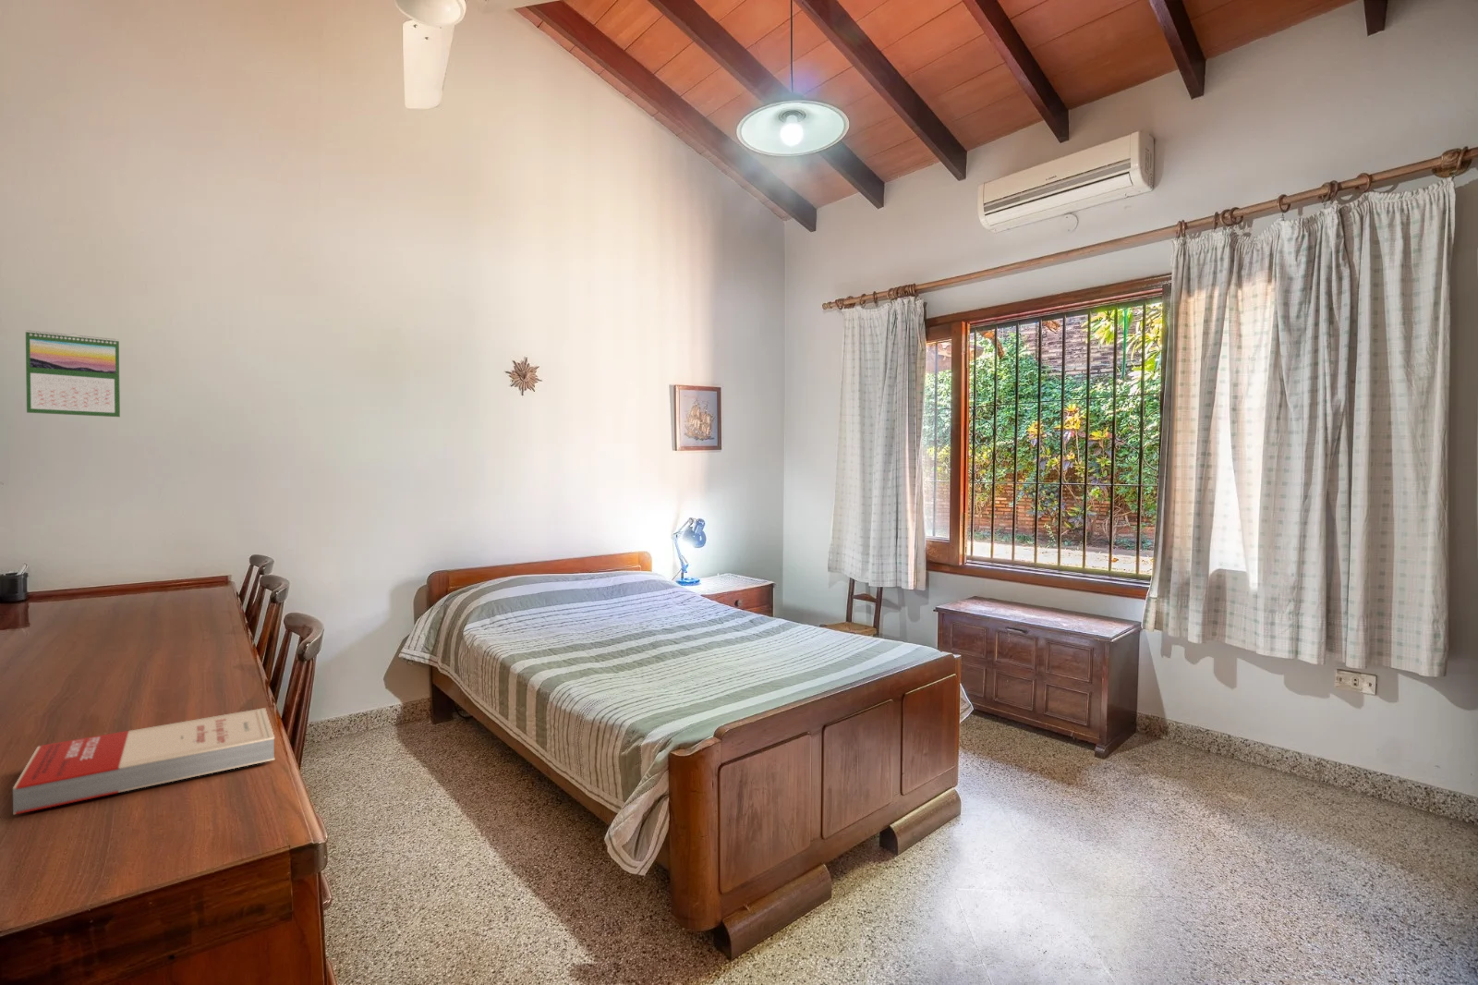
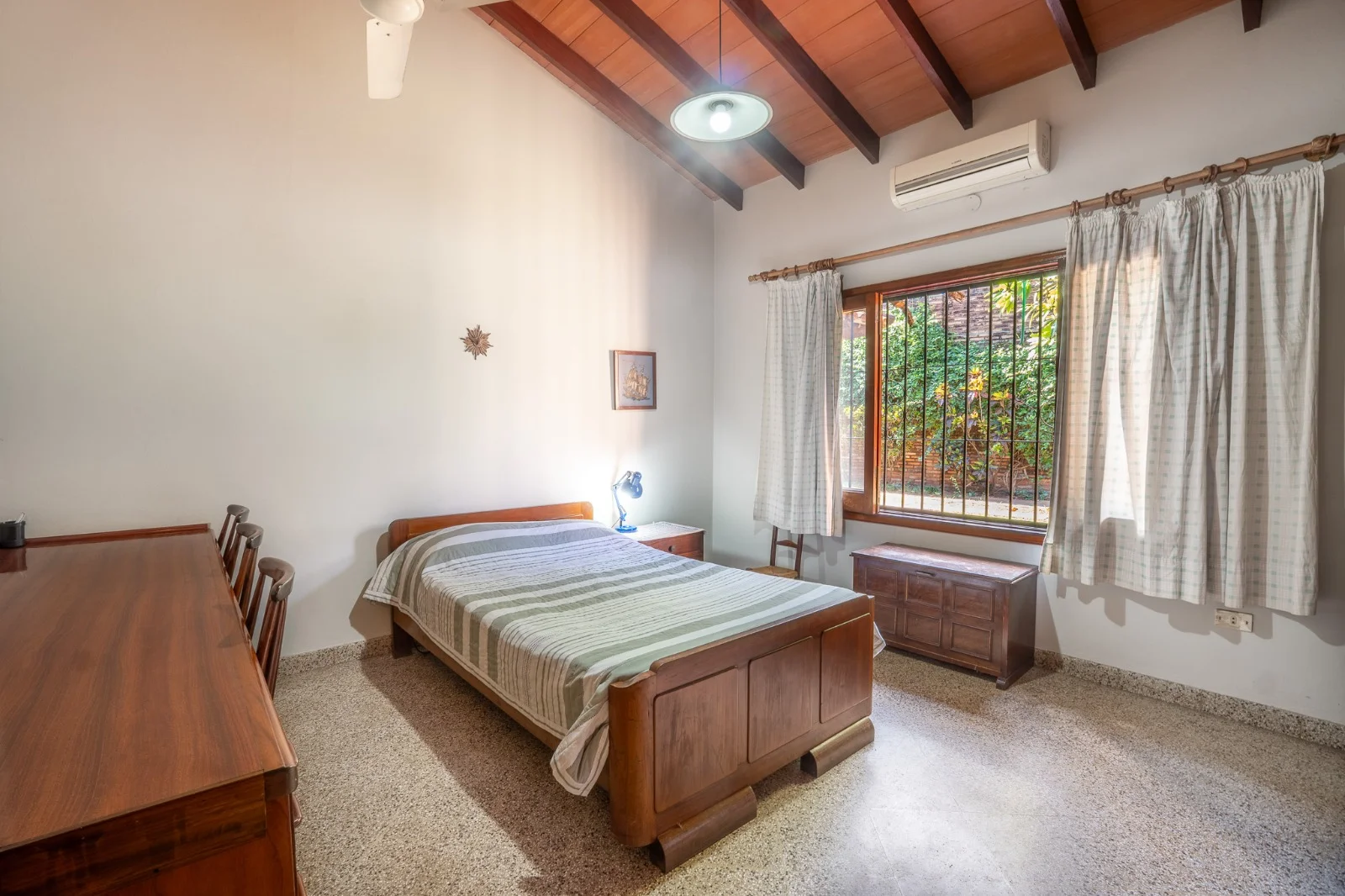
- calendar [25,329,121,418]
- book [12,707,276,815]
